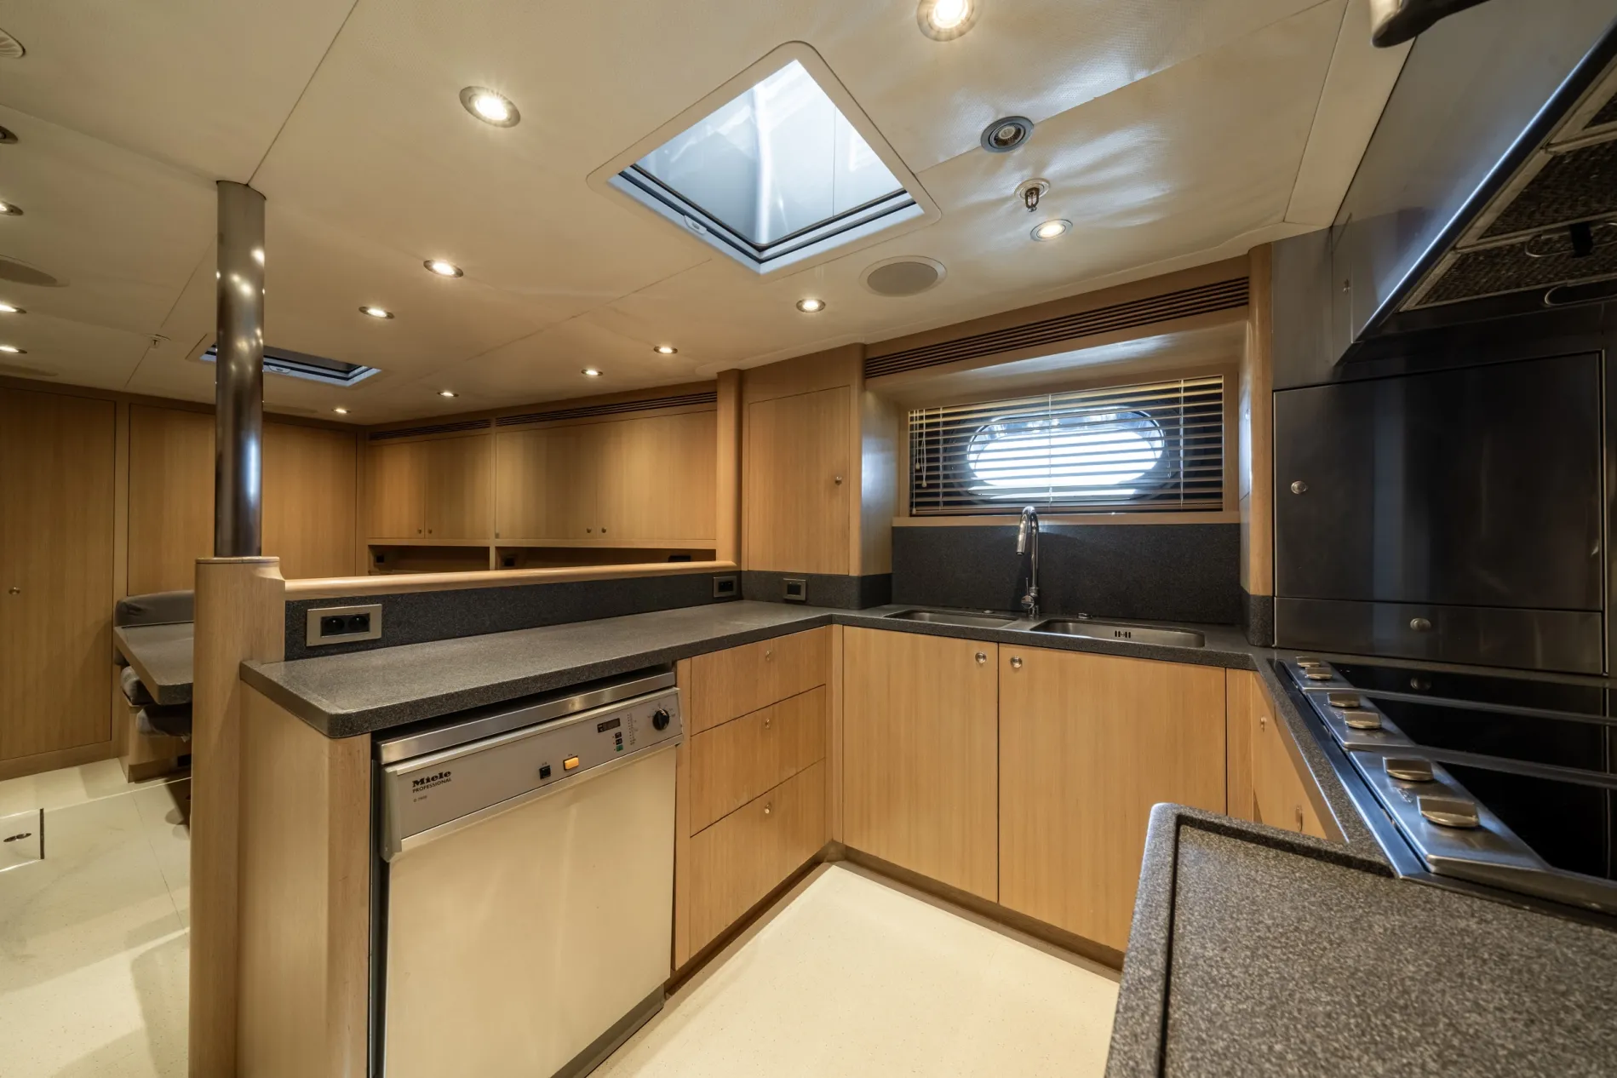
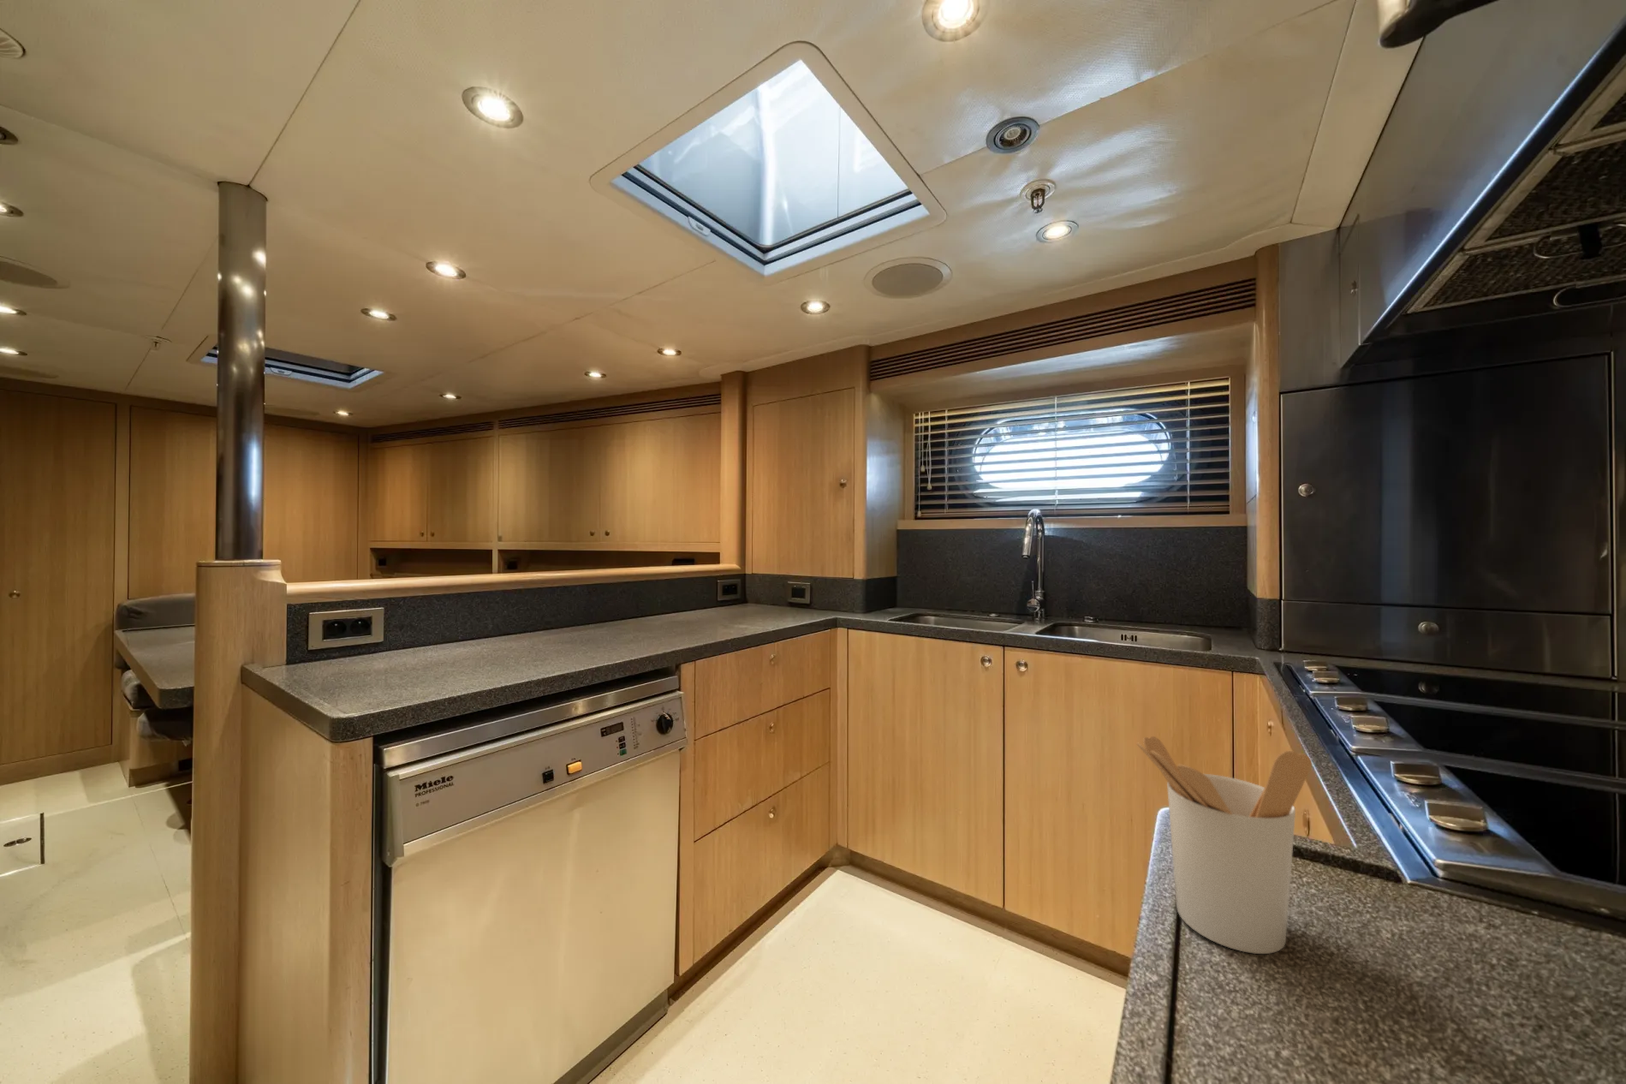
+ utensil holder [1135,736,1313,955]
